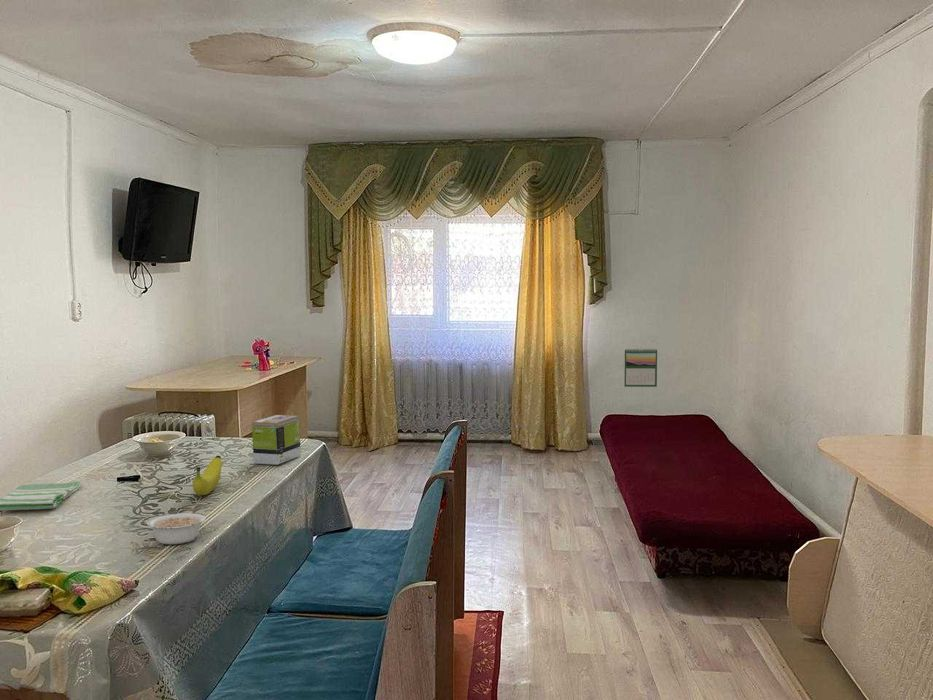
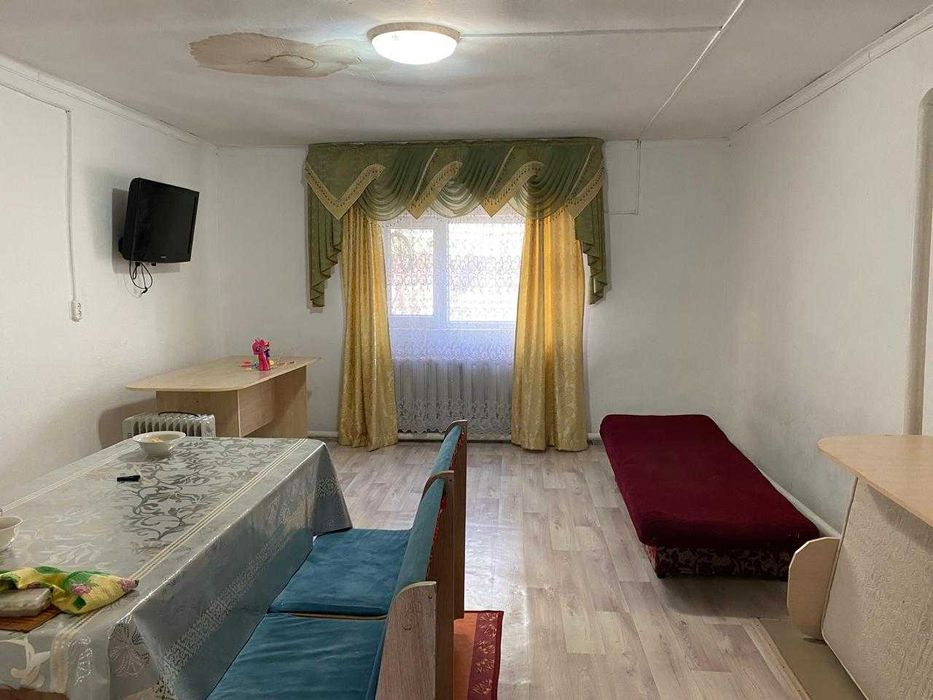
- tea box [251,414,302,466]
- fruit [192,455,223,496]
- dish towel [0,480,82,511]
- calendar [623,347,658,388]
- legume [146,512,206,545]
